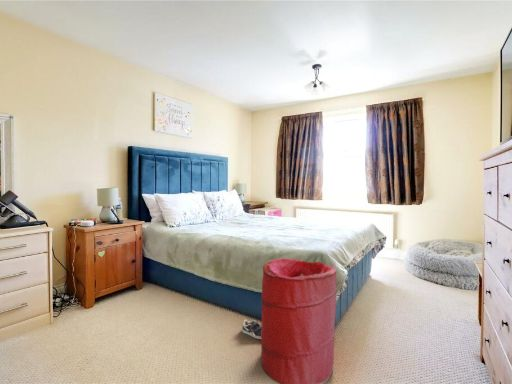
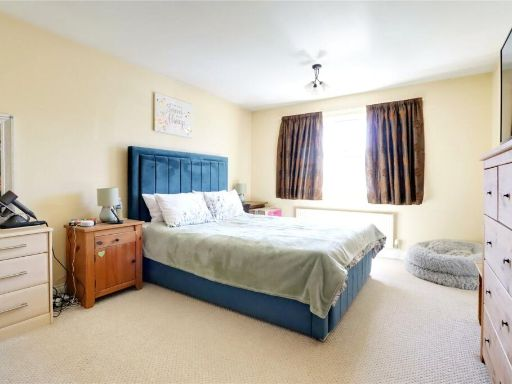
- sneaker [241,319,262,340]
- laundry hamper [260,258,338,384]
